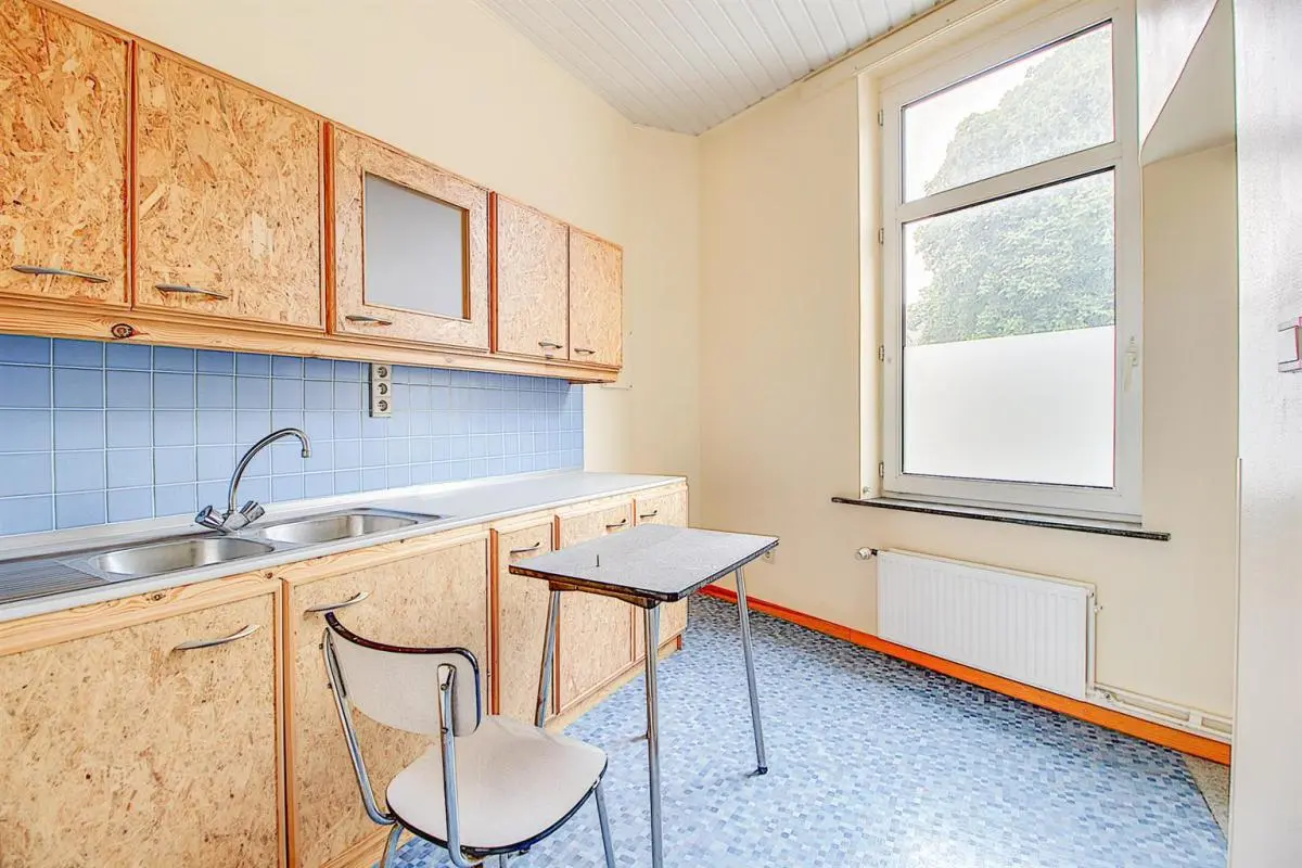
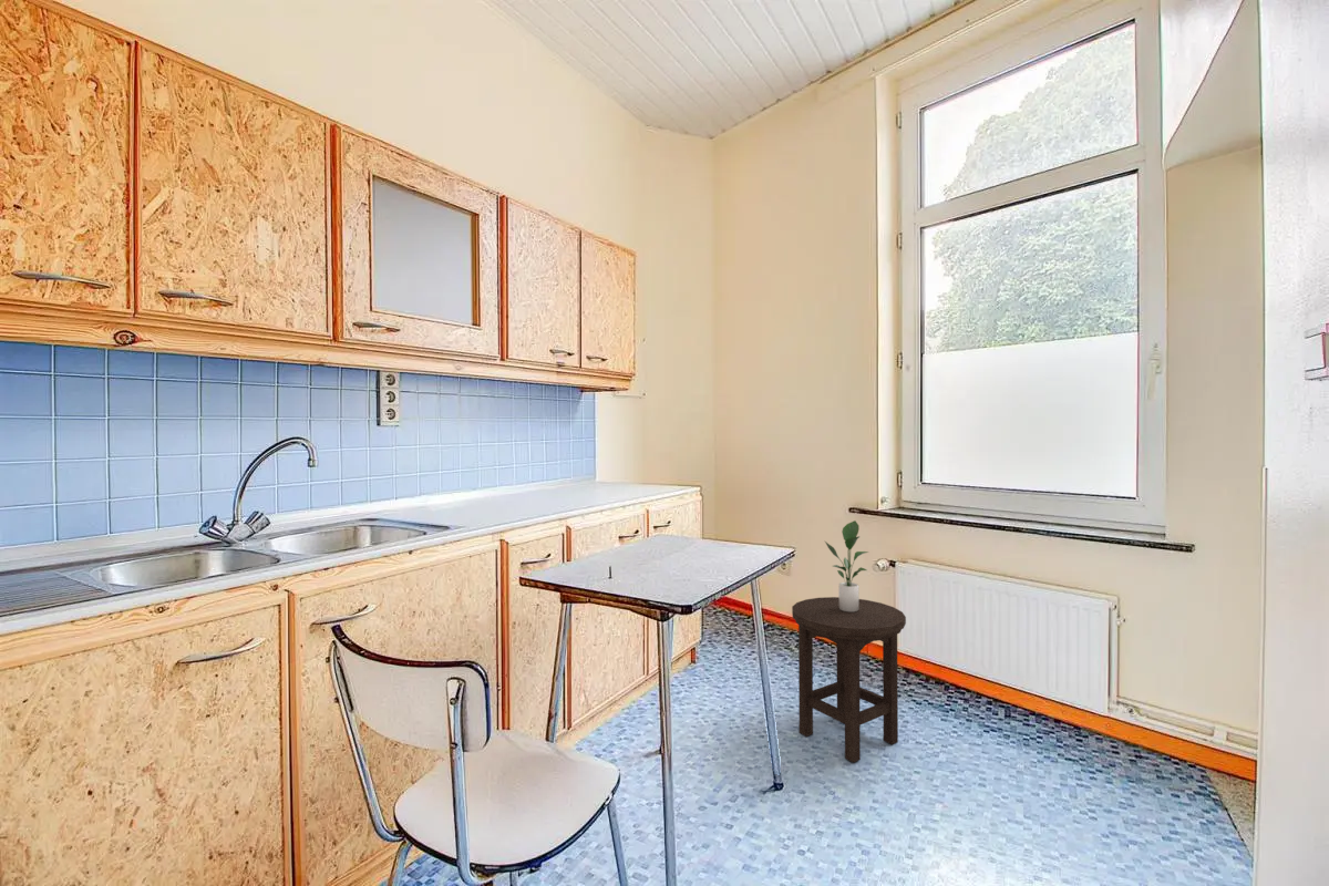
+ potted plant [824,519,869,612]
+ stool [791,596,907,764]
